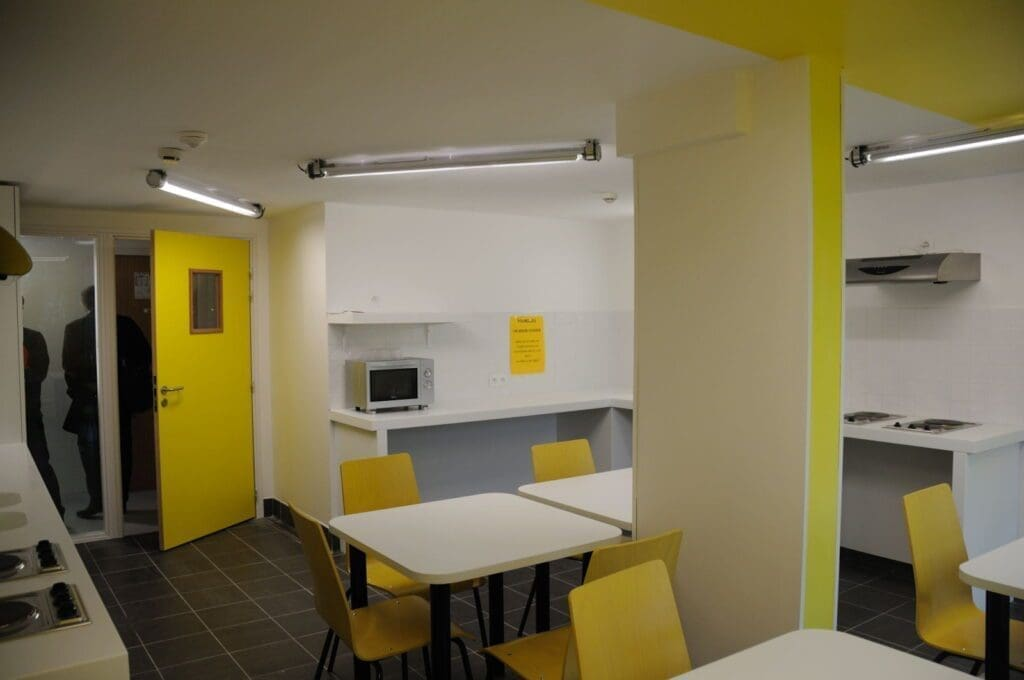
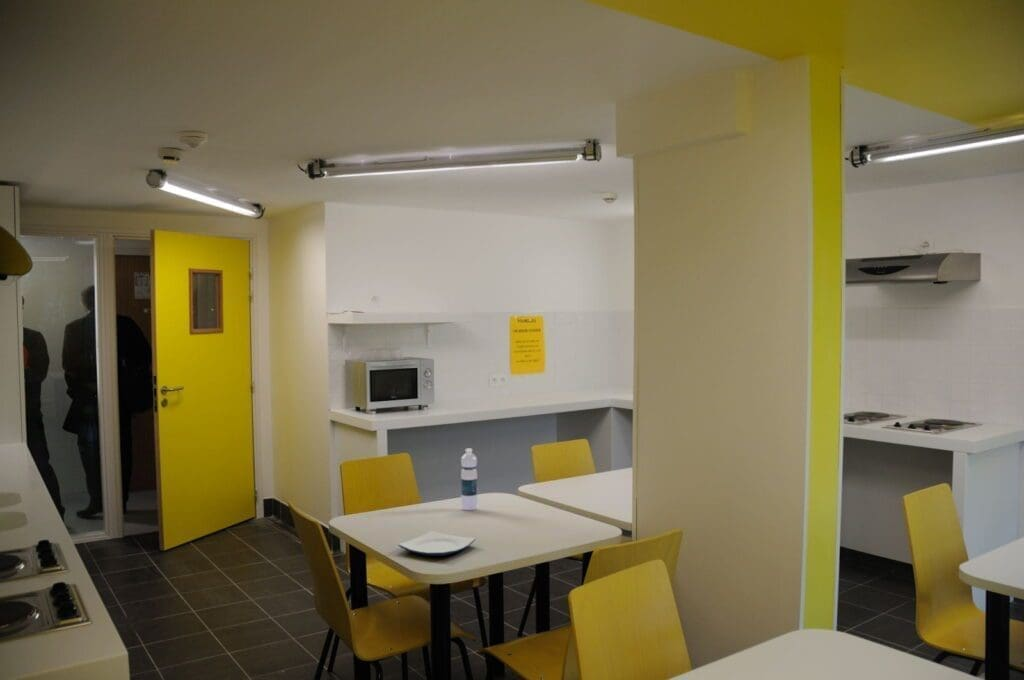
+ plate [398,530,476,557]
+ water bottle [460,448,479,511]
